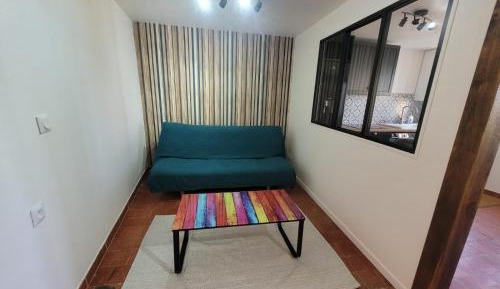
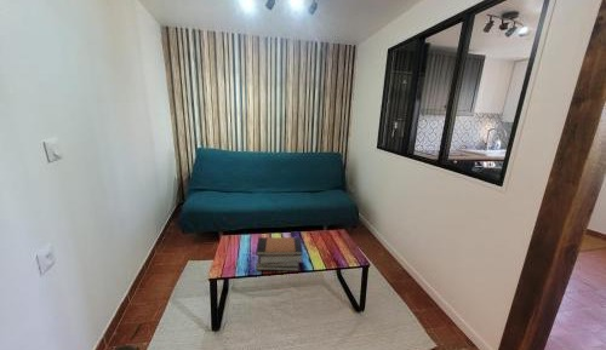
+ book stack [255,236,304,272]
